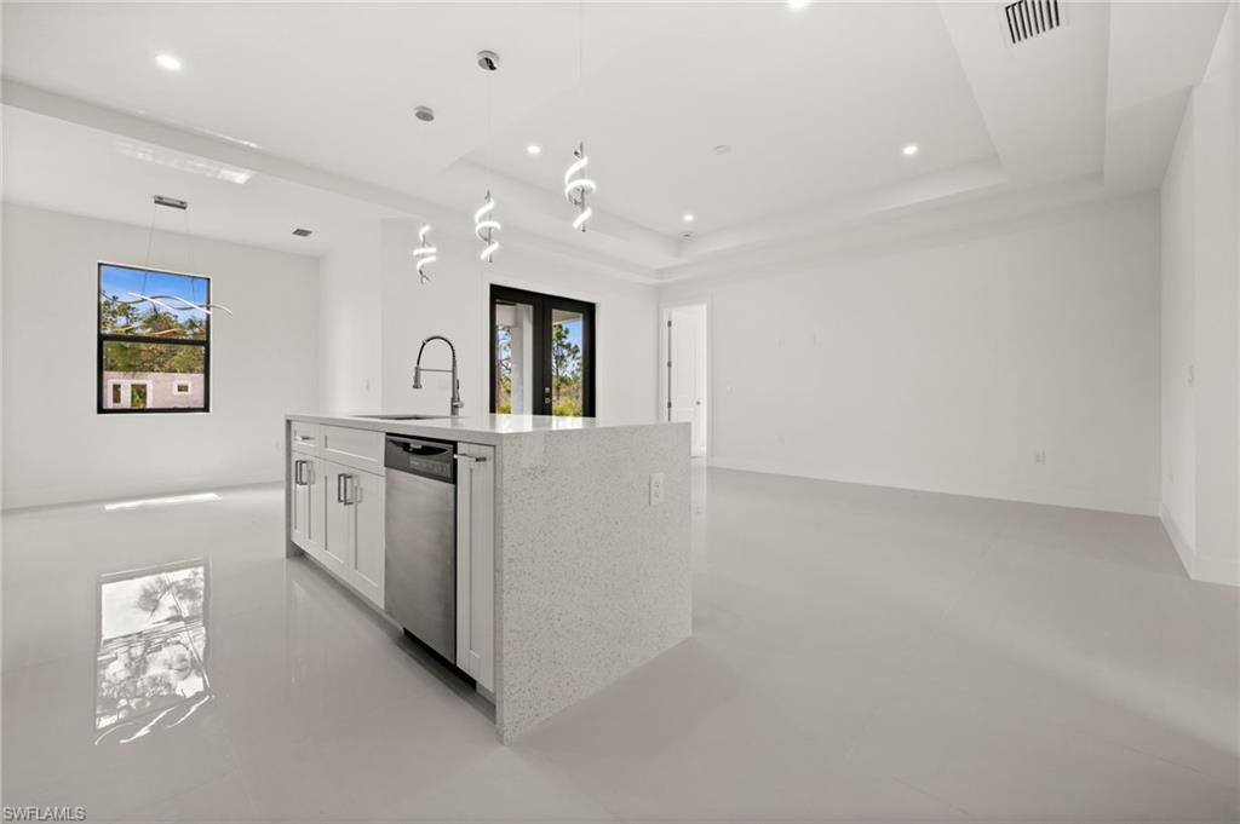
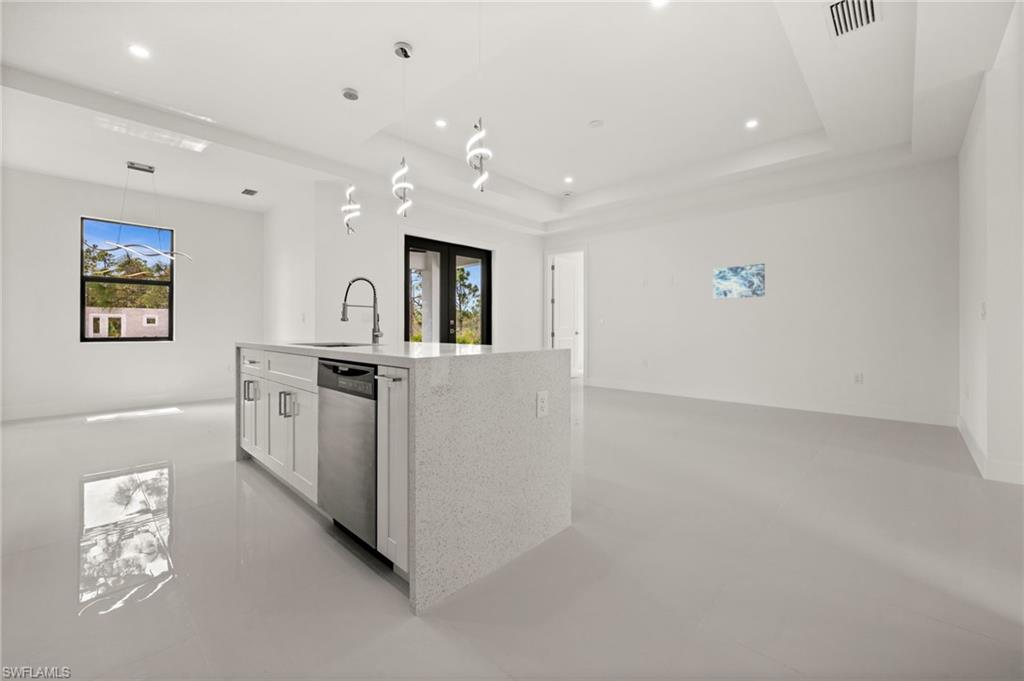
+ wall art [712,263,766,300]
